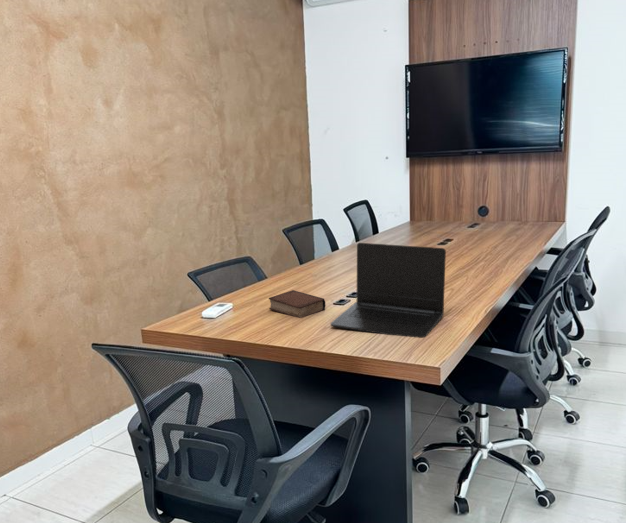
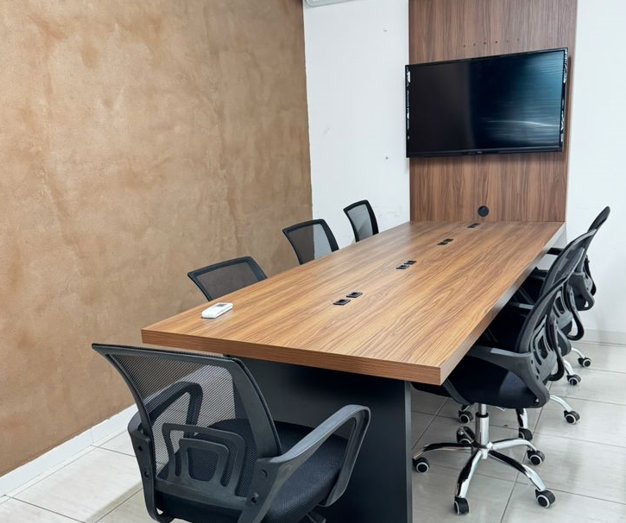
- book [268,289,327,319]
- laptop [330,242,447,339]
